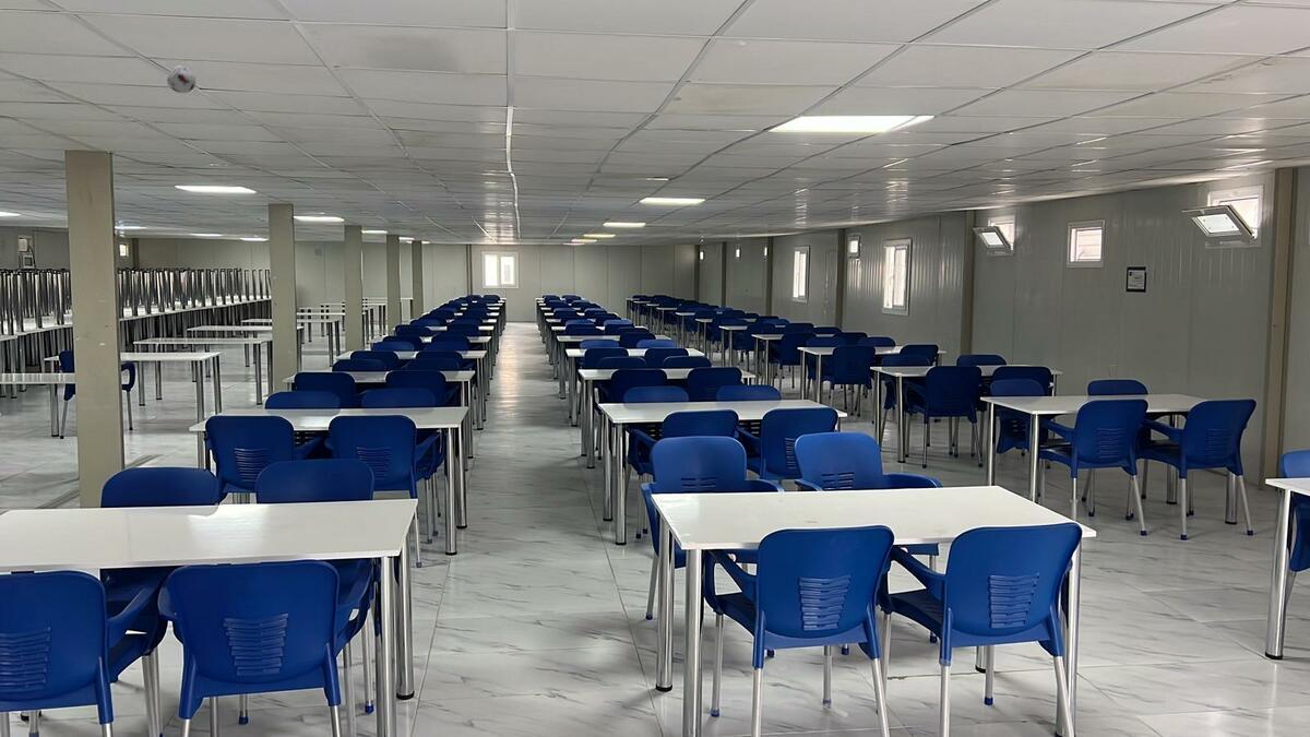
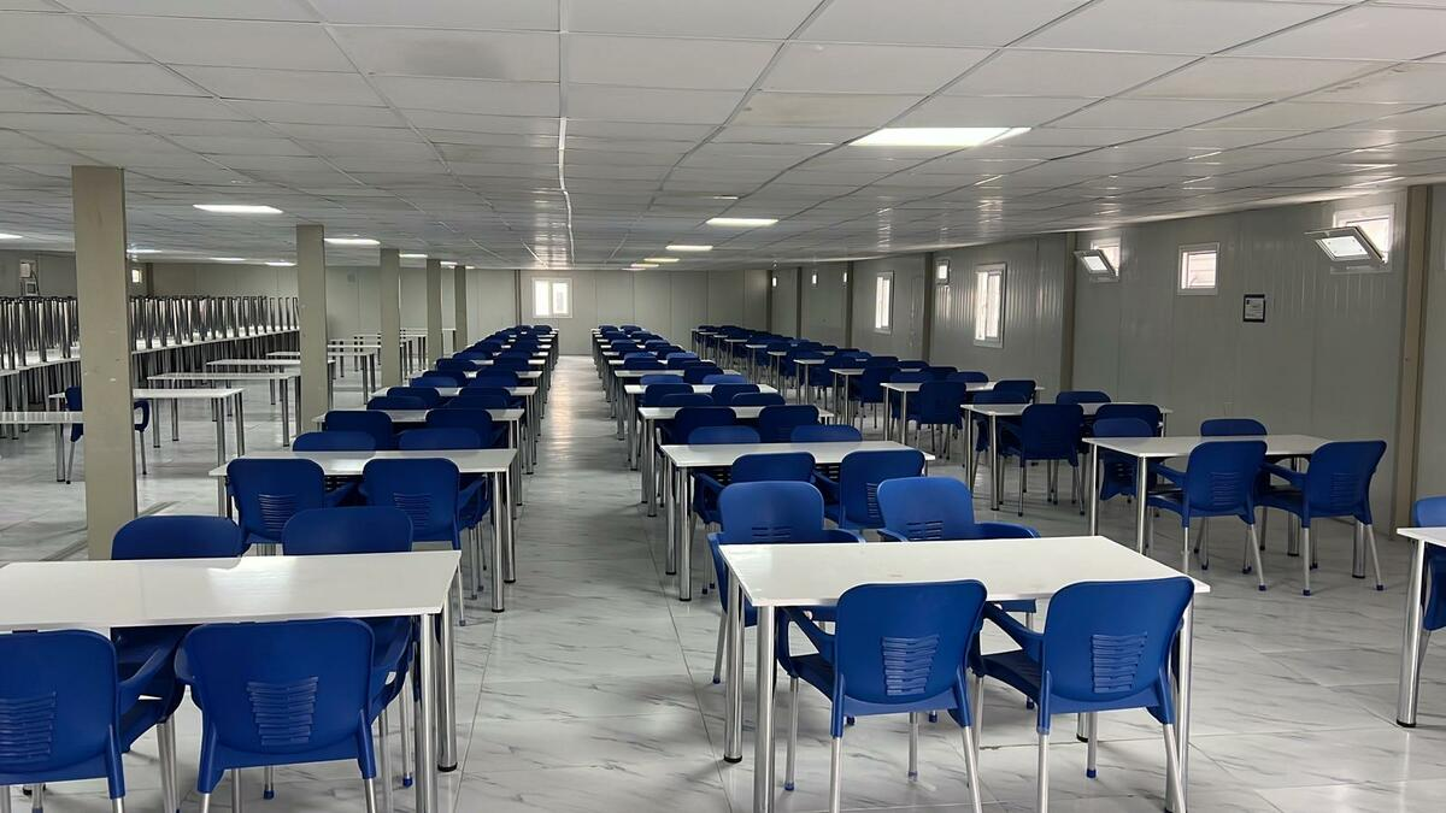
- smoke detector [166,64,196,94]
